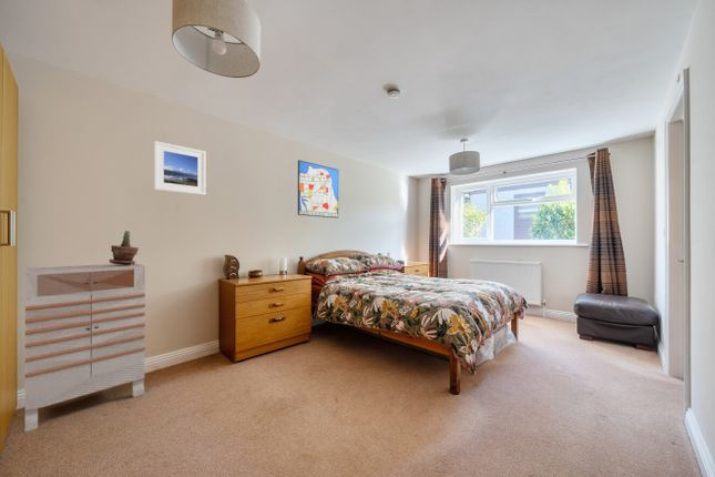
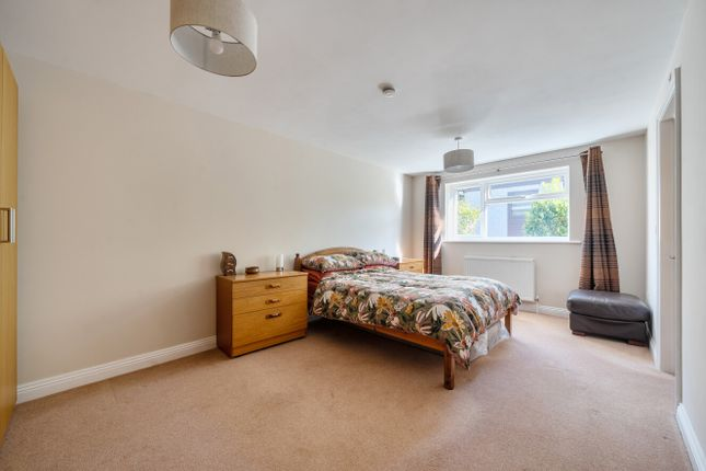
- dresser [24,263,146,433]
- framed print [153,140,207,196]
- potted plant [109,230,140,265]
- wall art [297,159,339,219]
